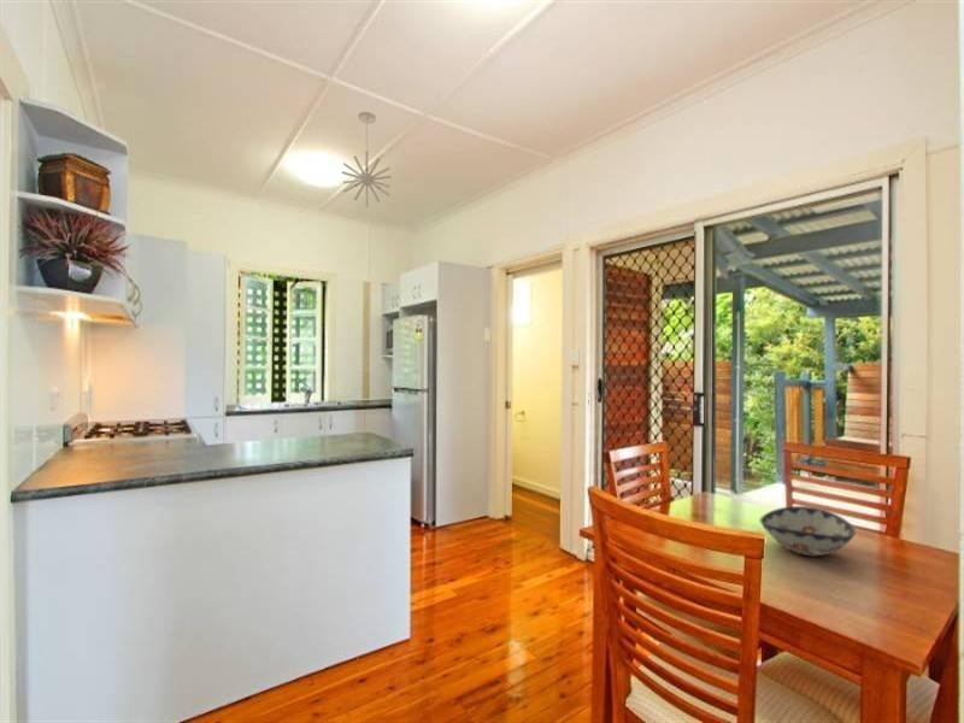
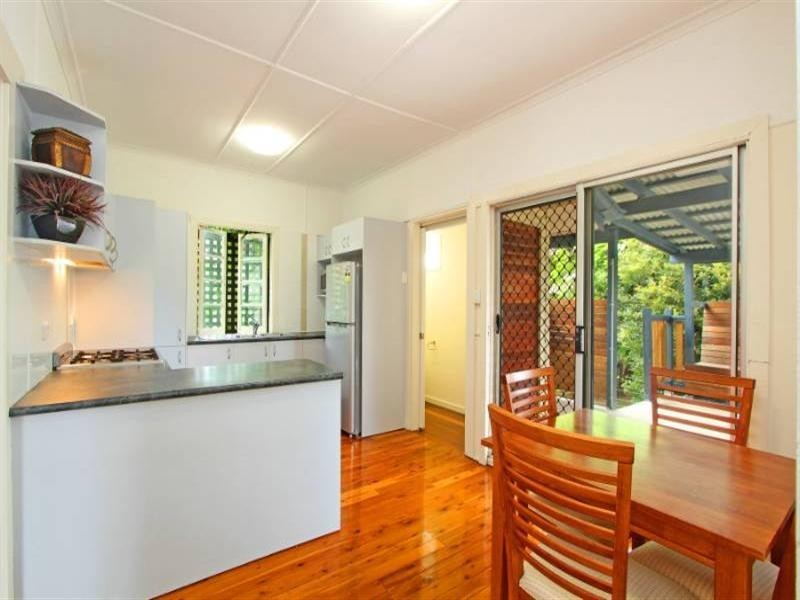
- pendant light [341,111,392,208]
- decorative bowl [758,505,857,557]
